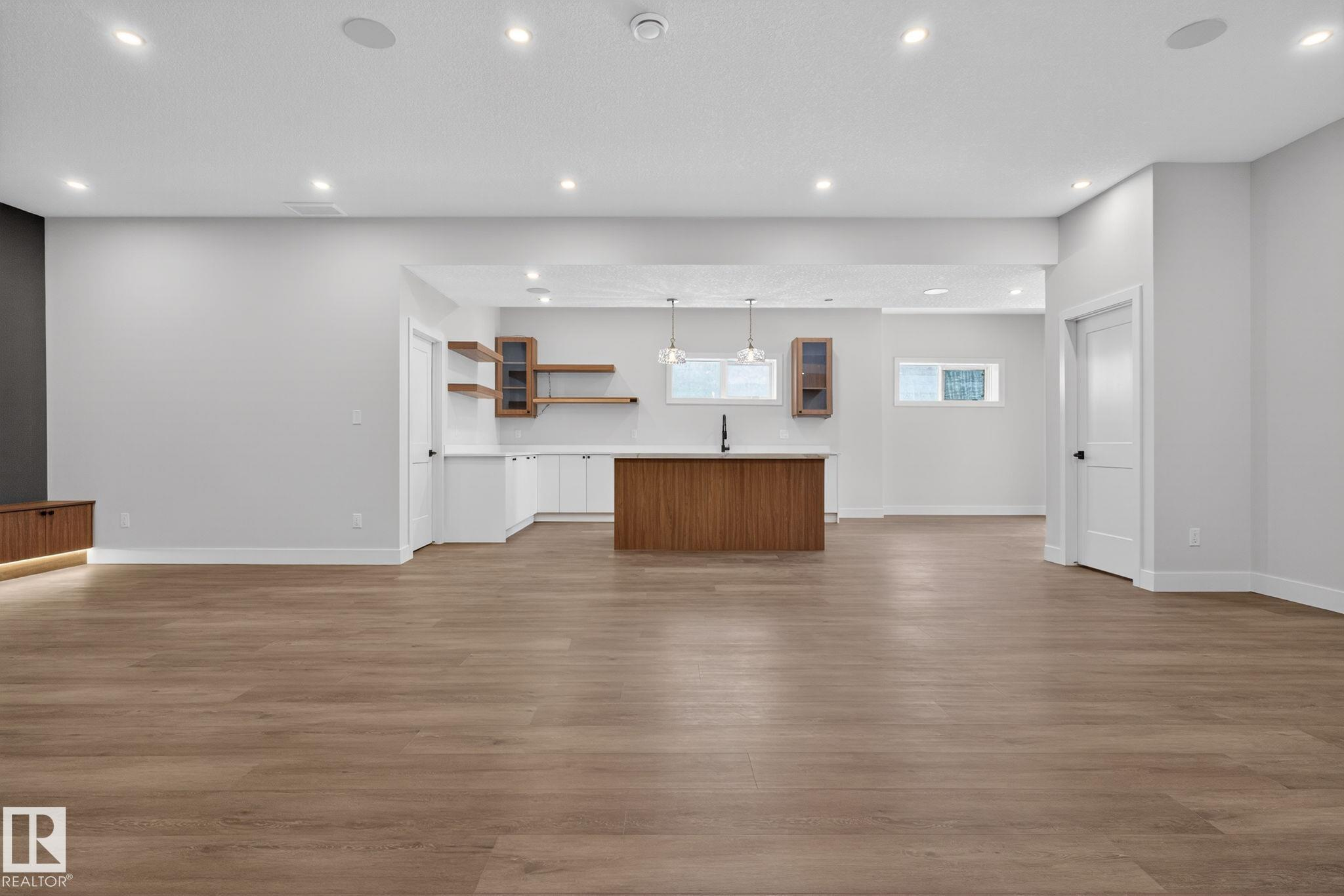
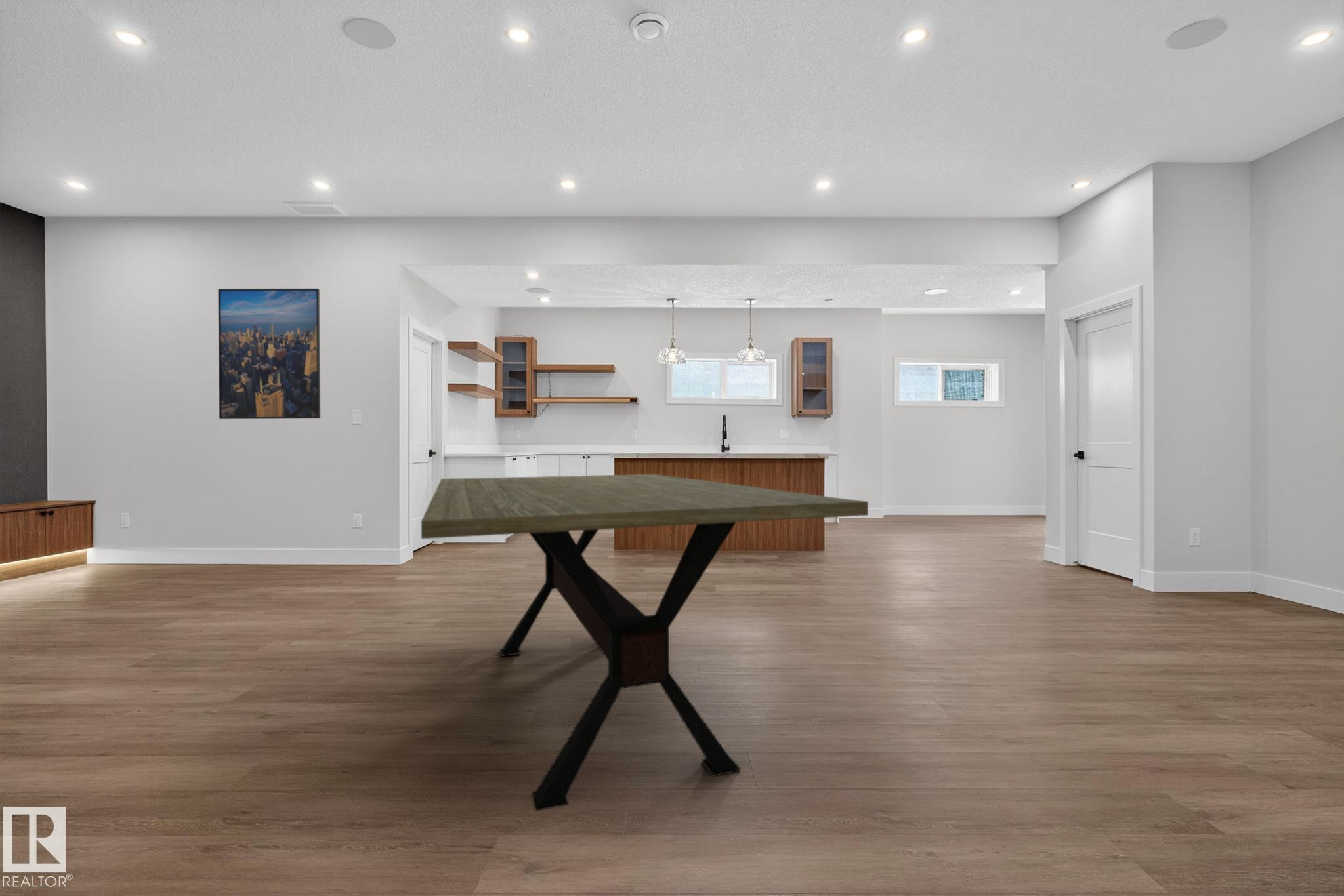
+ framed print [217,288,321,420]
+ dining table [421,474,869,811]
